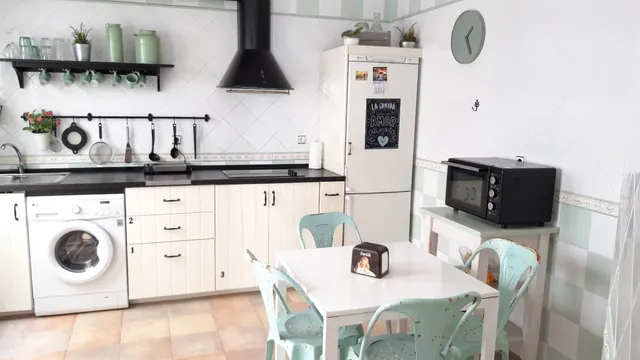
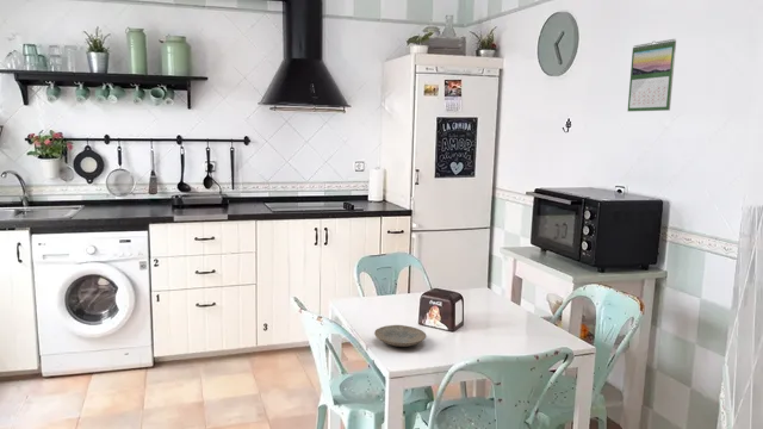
+ calendar [627,38,677,112]
+ plate [373,324,427,348]
